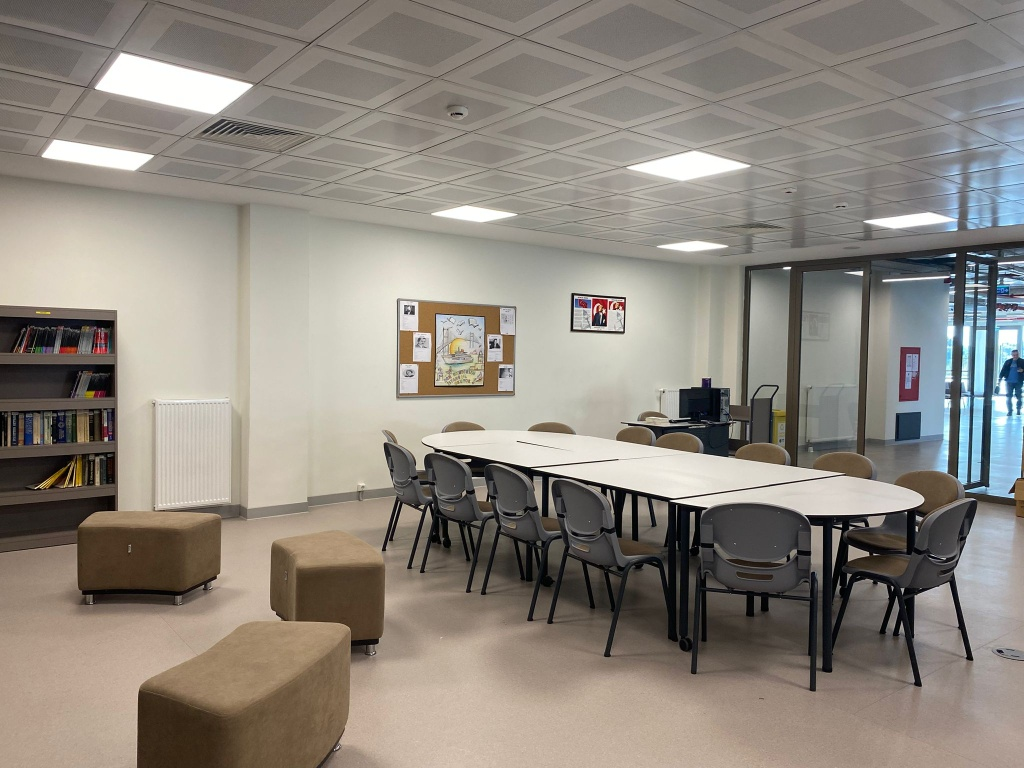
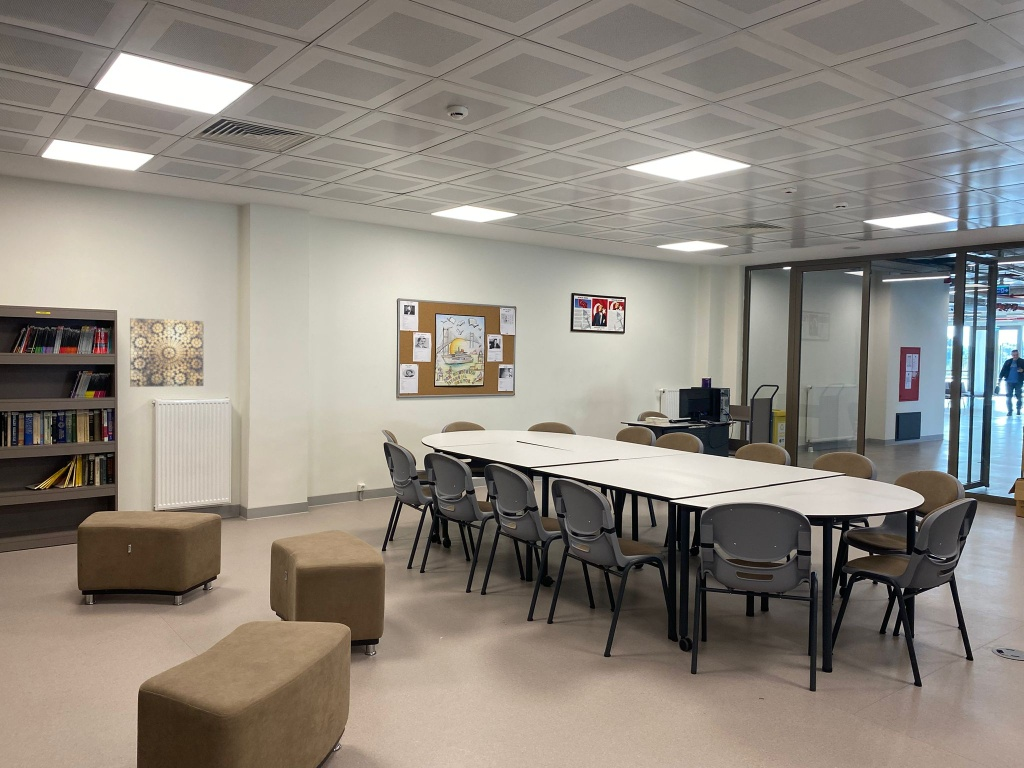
+ wall art [129,317,204,388]
